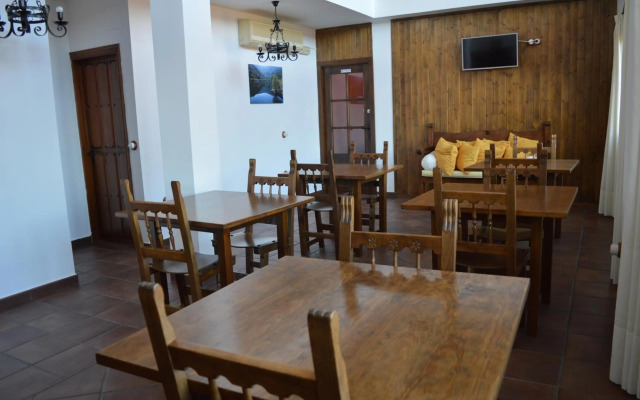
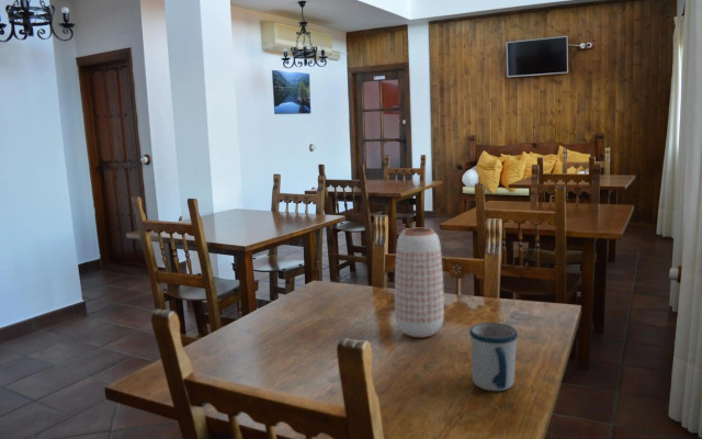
+ mug [468,322,519,392]
+ planter [394,227,445,339]
